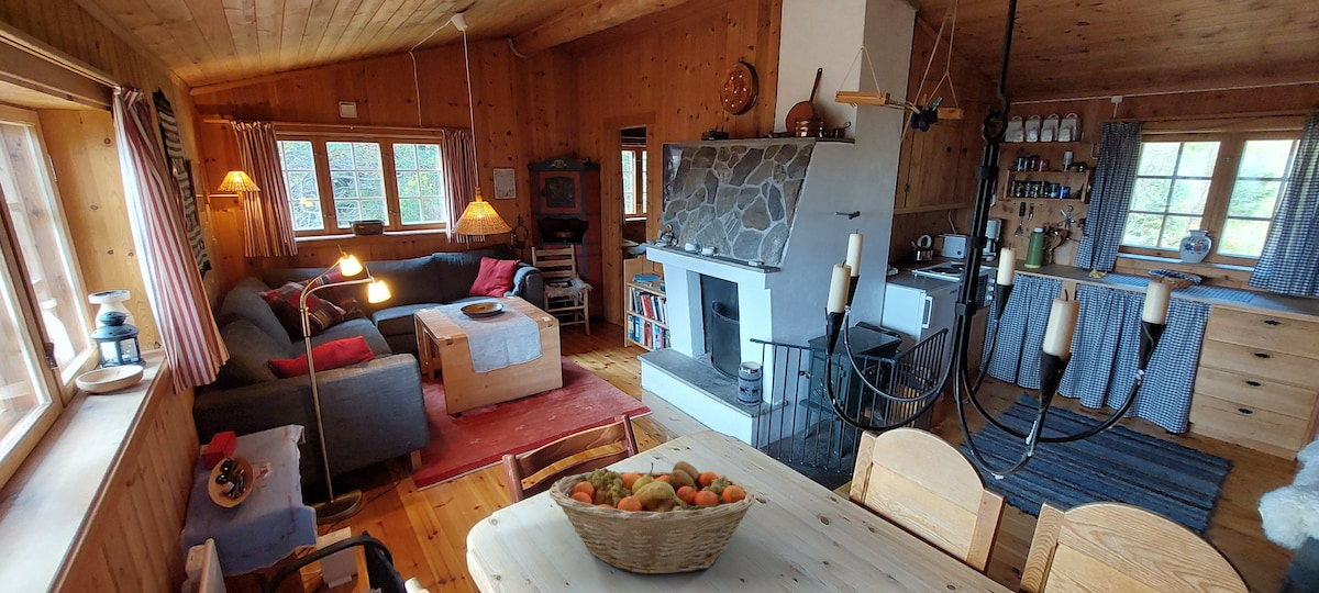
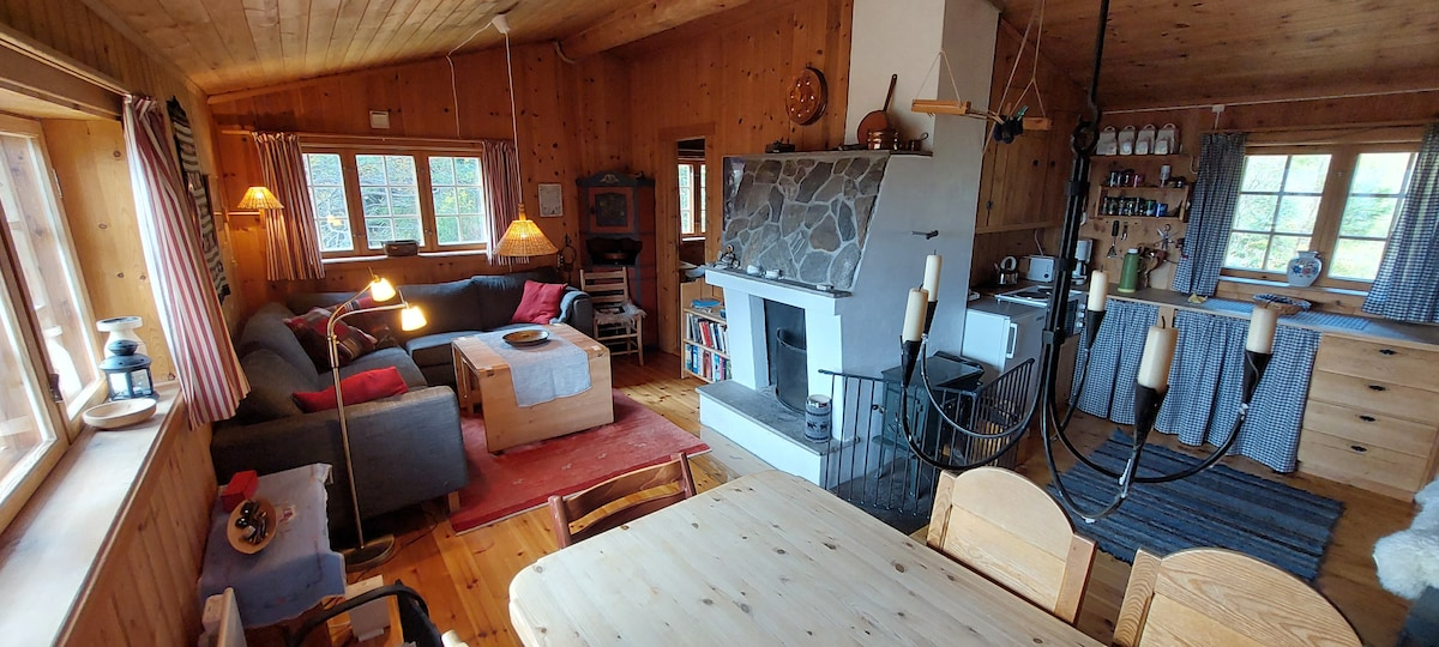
- fruit basket [548,460,757,577]
